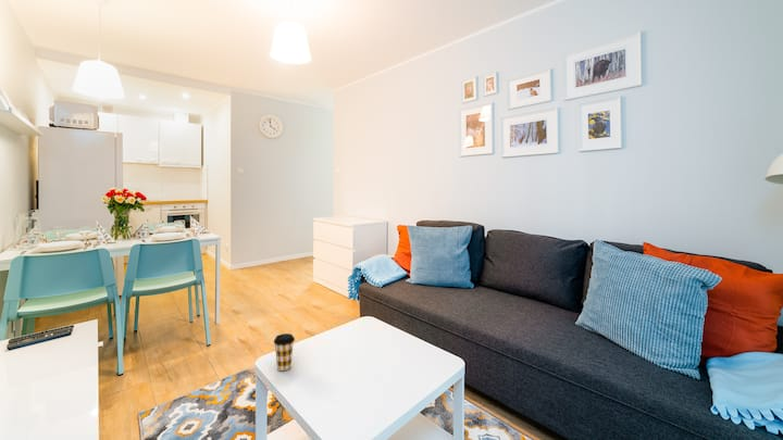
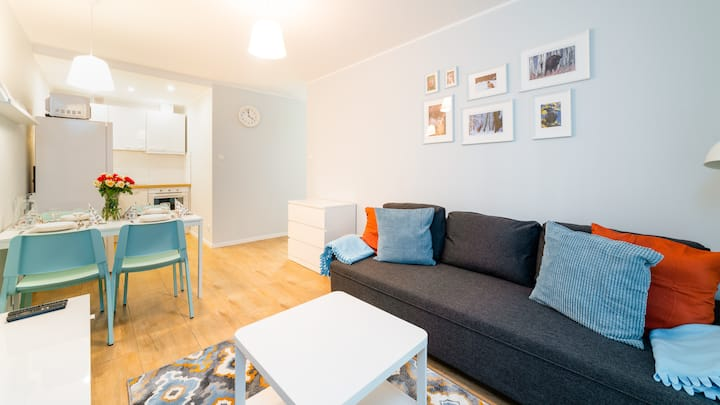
- coffee cup [273,332,296,372]
